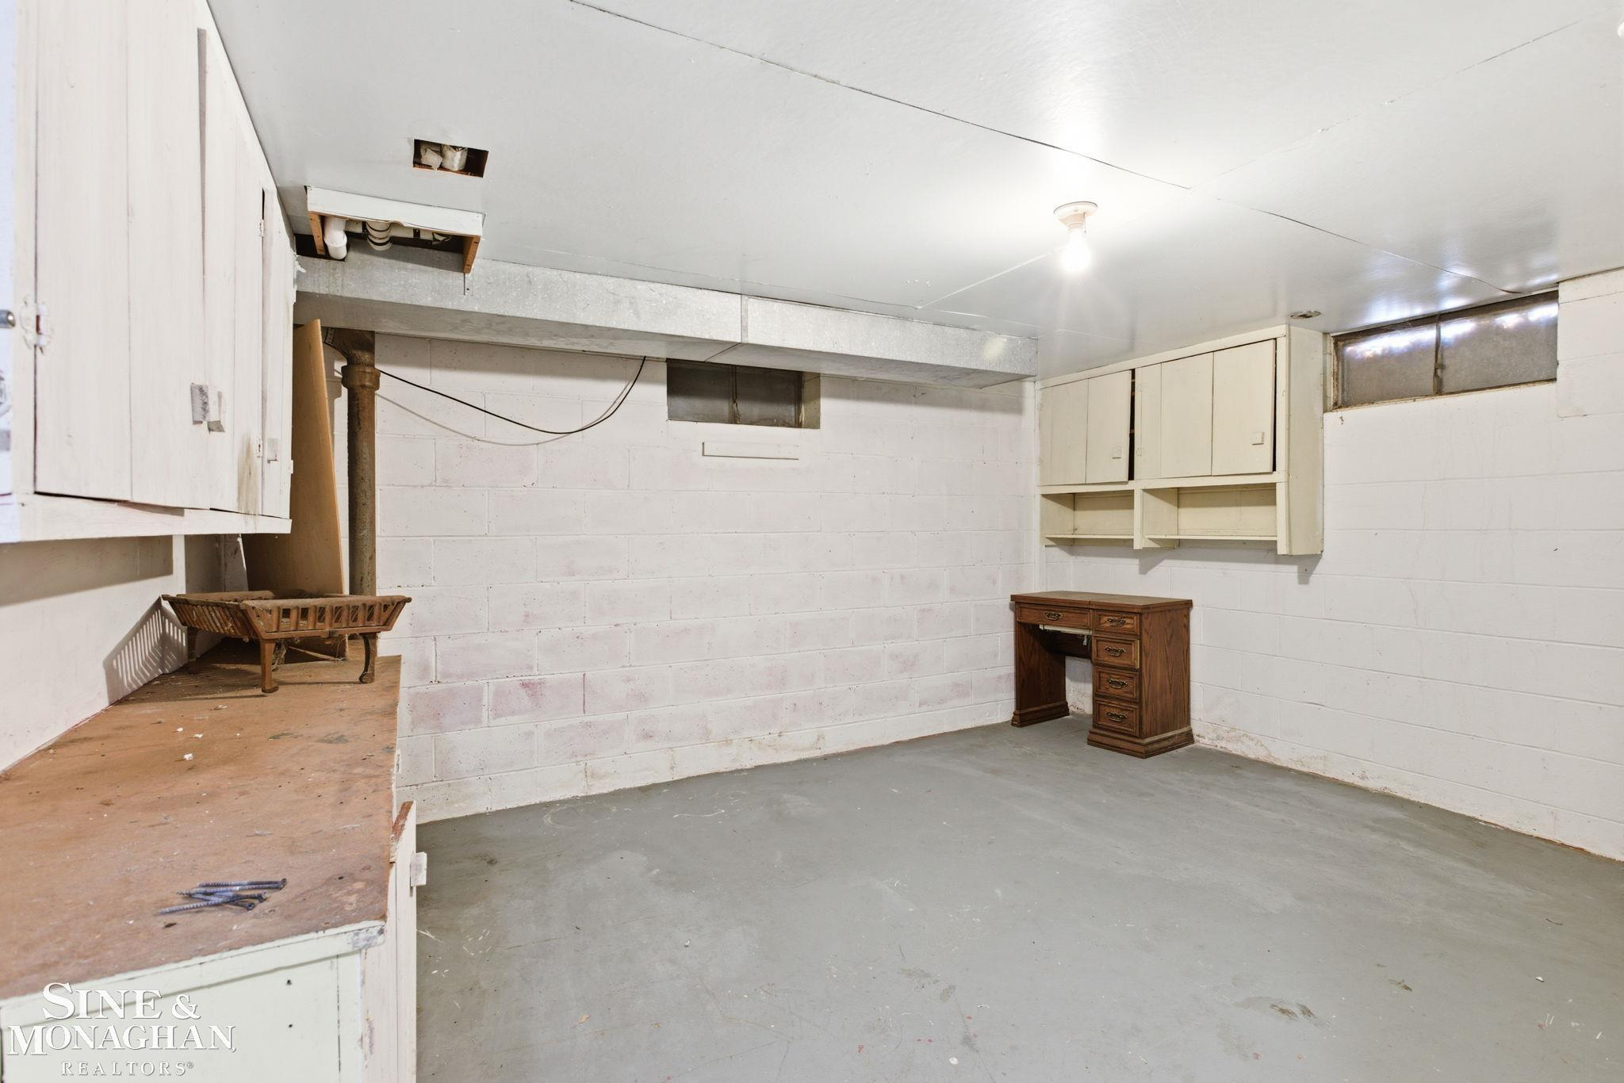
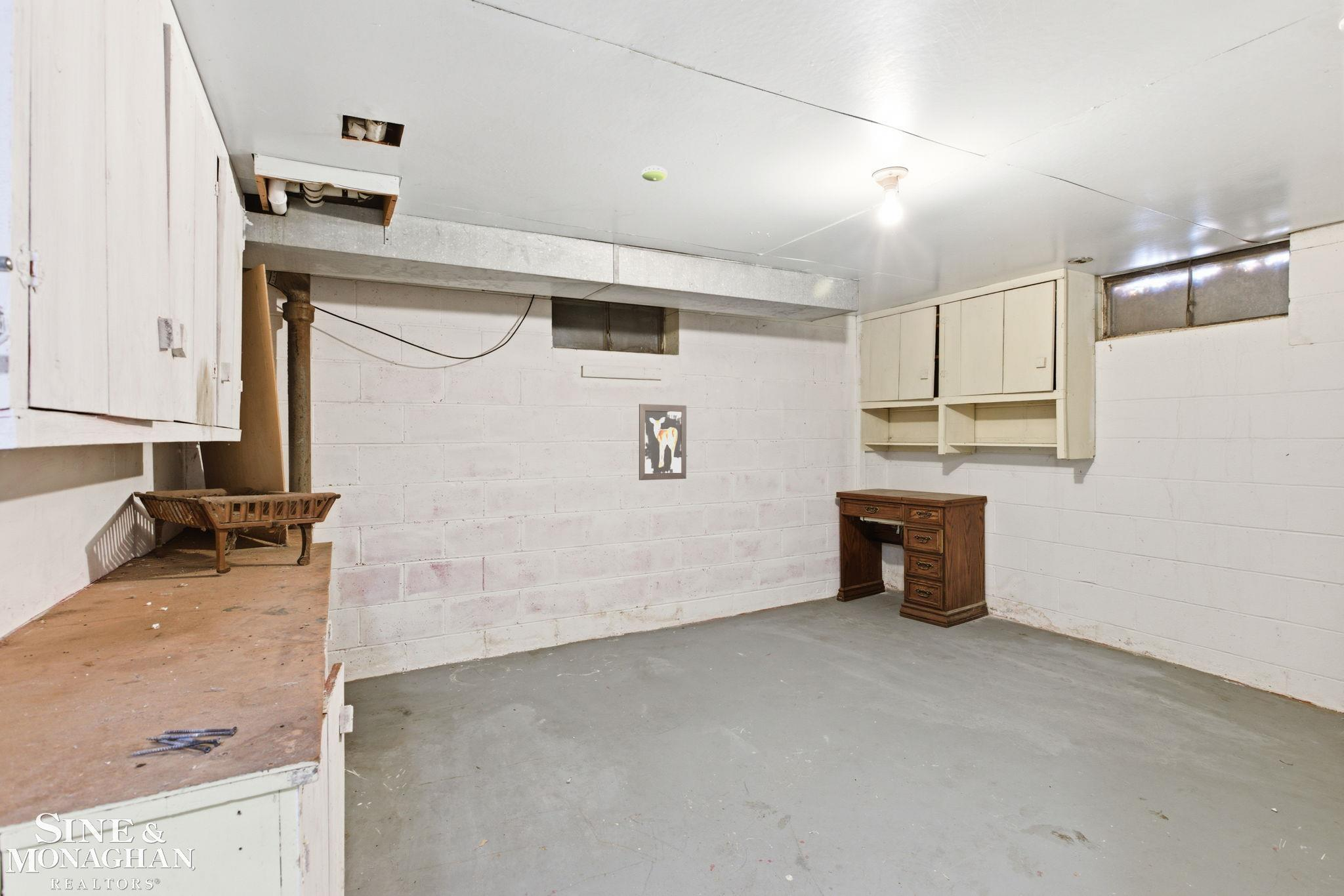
+ wall art [639,403,687,481]
+ smoke detector [641,165,667,182]
